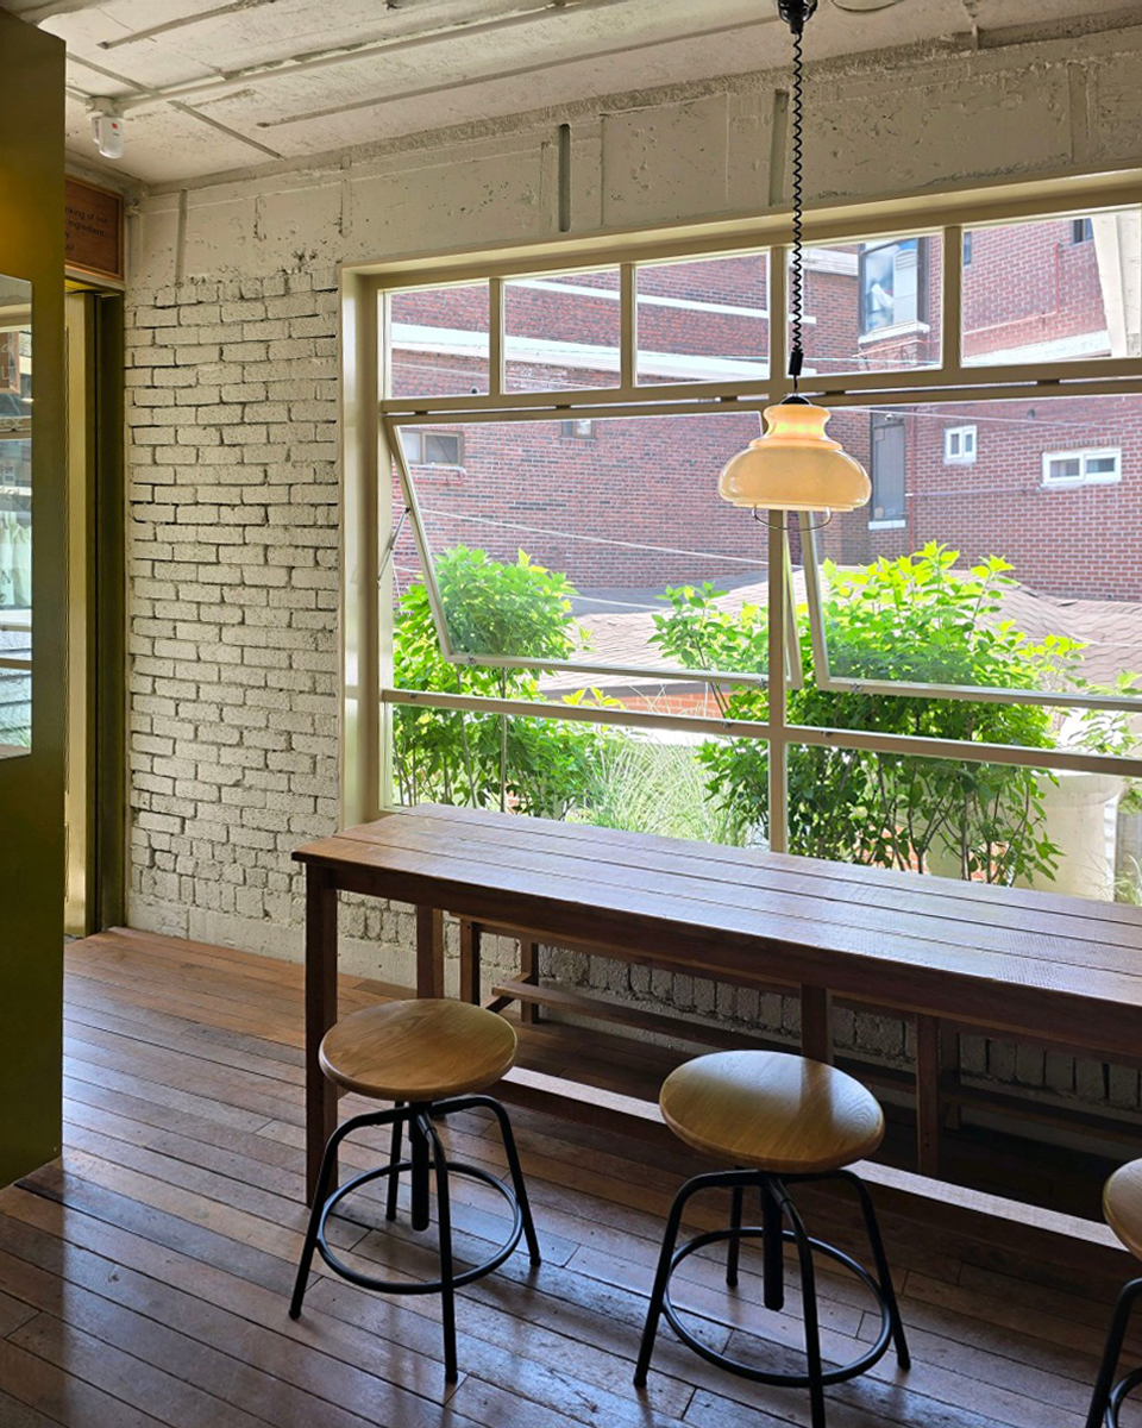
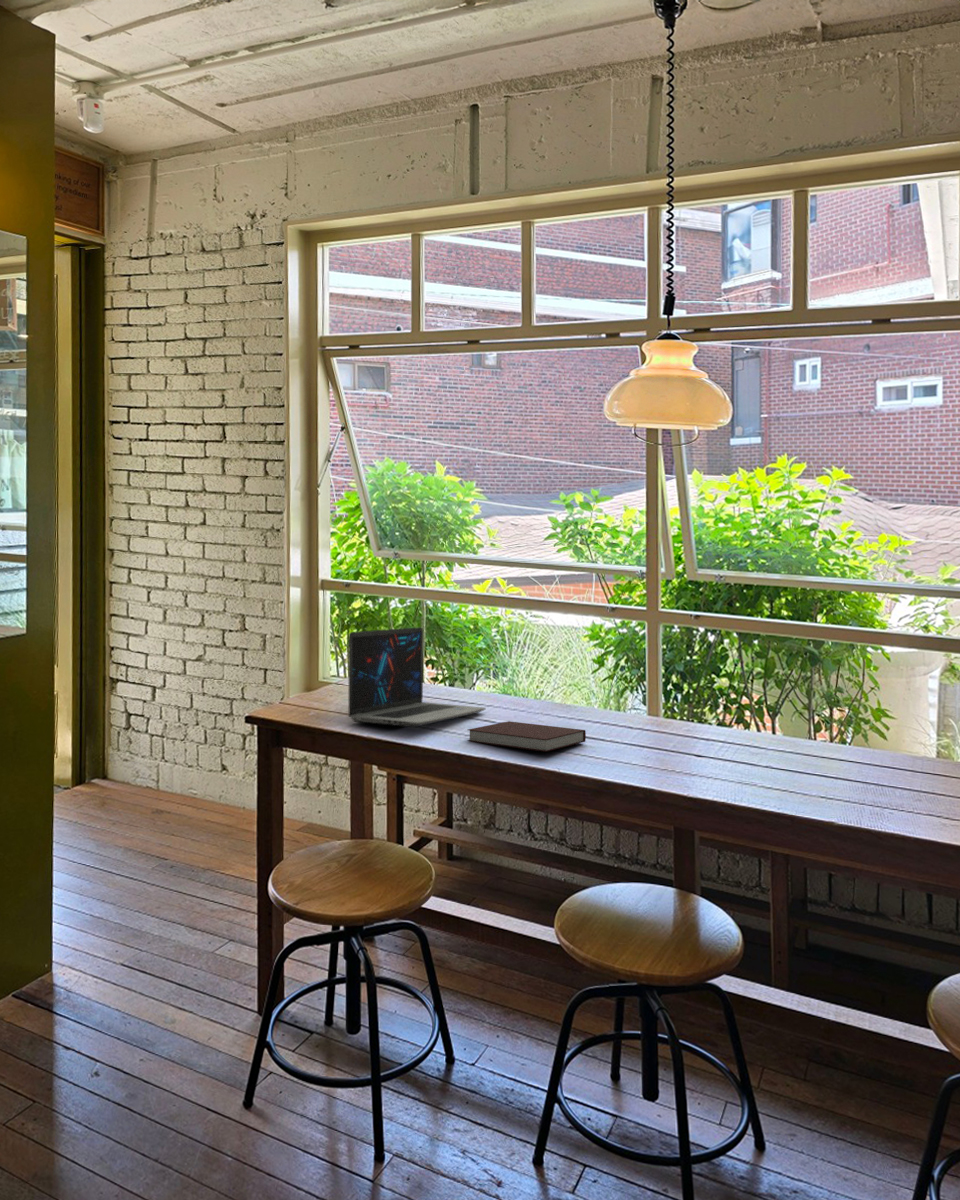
+ laptop [348,626,487,728]
+ notebook [466,720,587,753]
